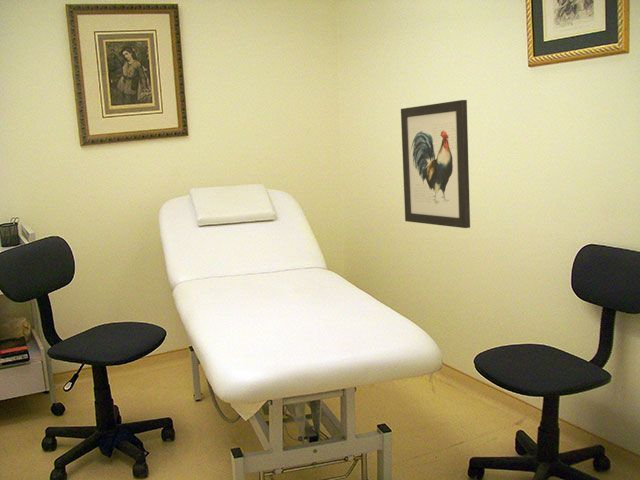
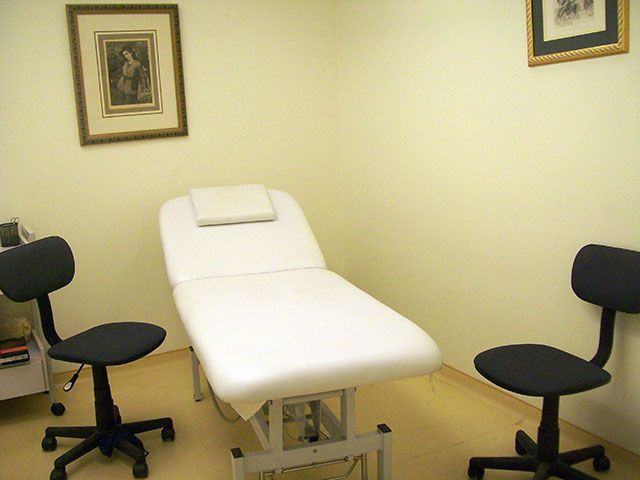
- wall art [400,99,471,229]
